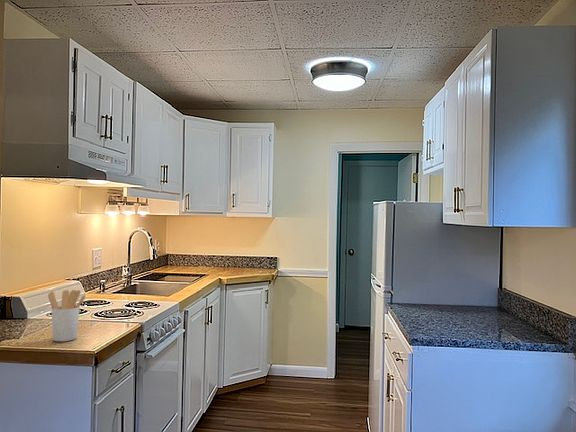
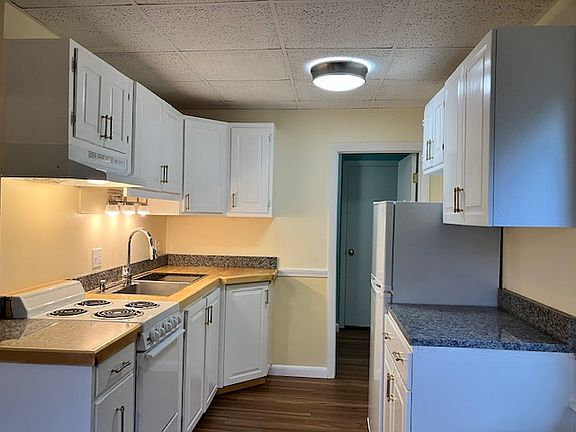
- utensil holder [47,289,86,342]
